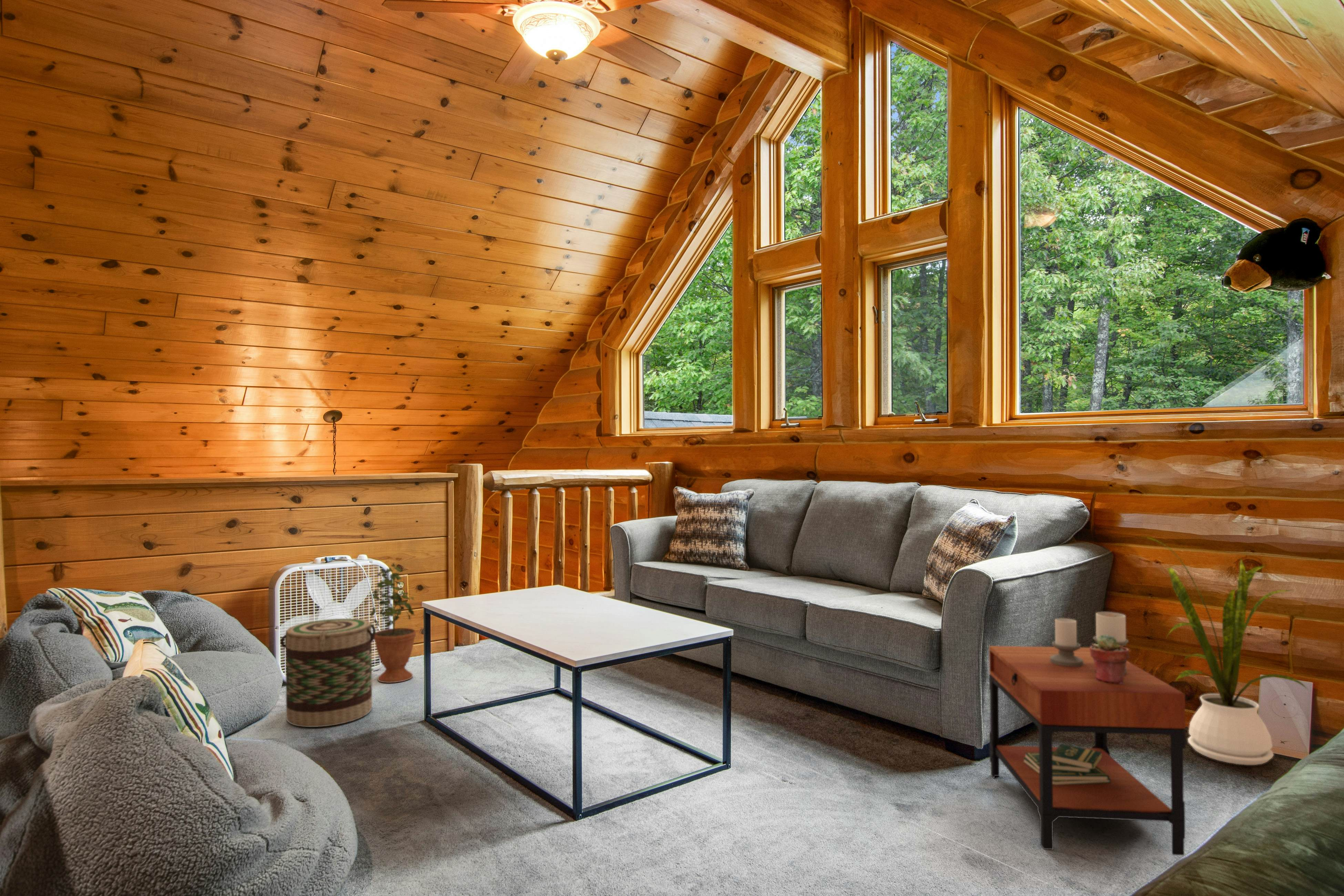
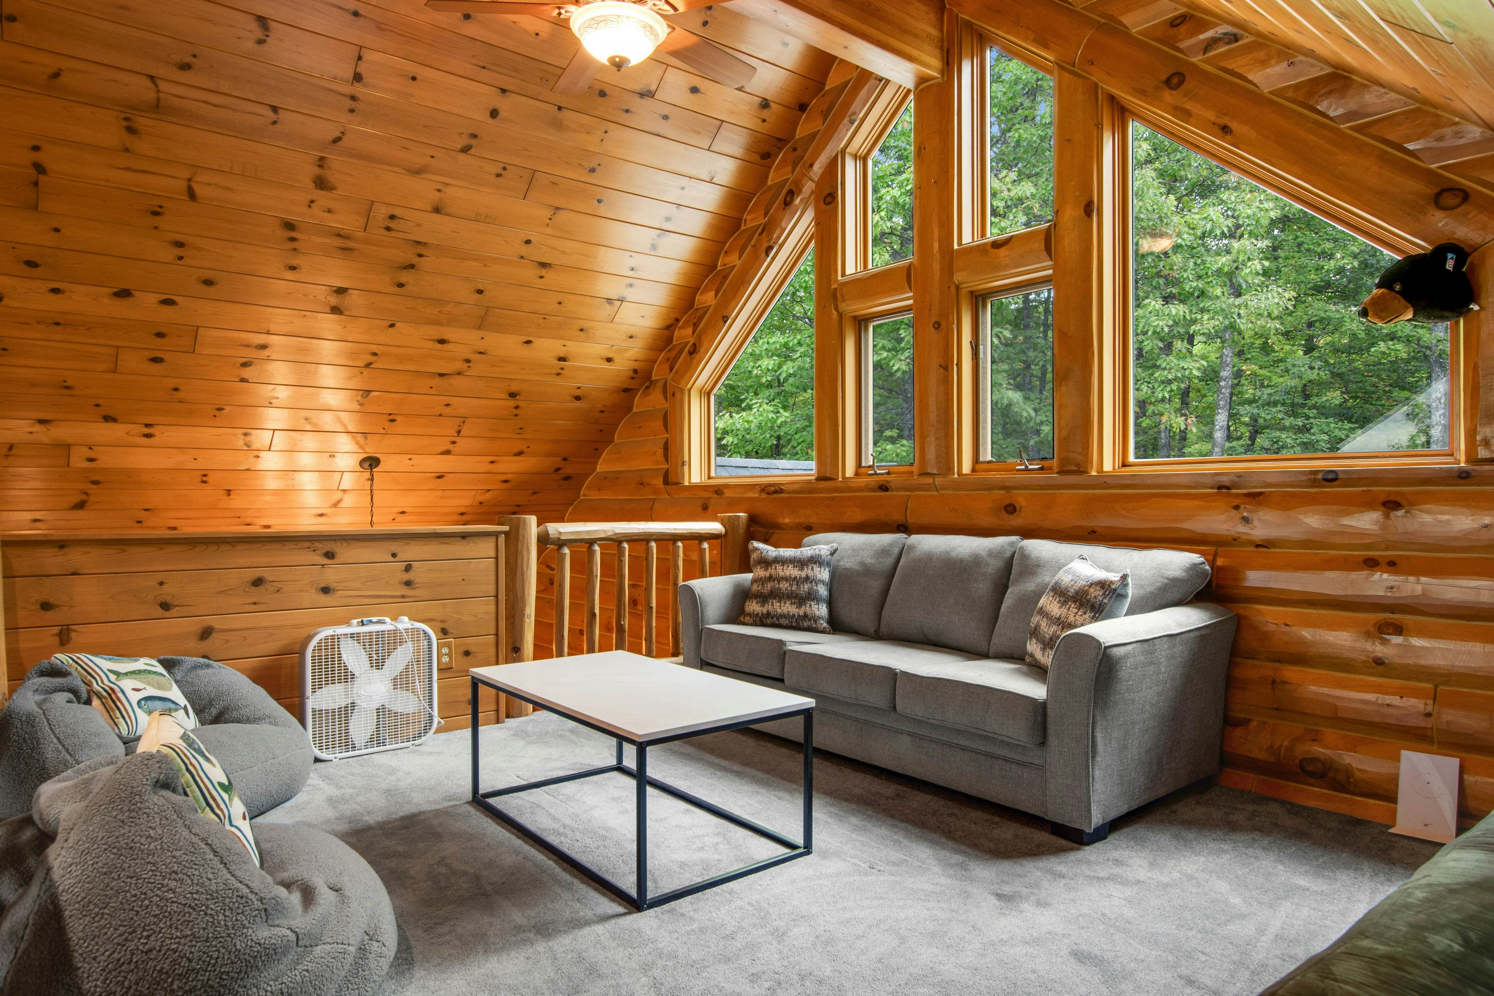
- potted plant [364,561,416,683]
- basket [280,618,376,727]
- side table [989,612,1186,856]
- potted succulent [1089,634,1130,684]
- house plant [1140,535,1309,765]
